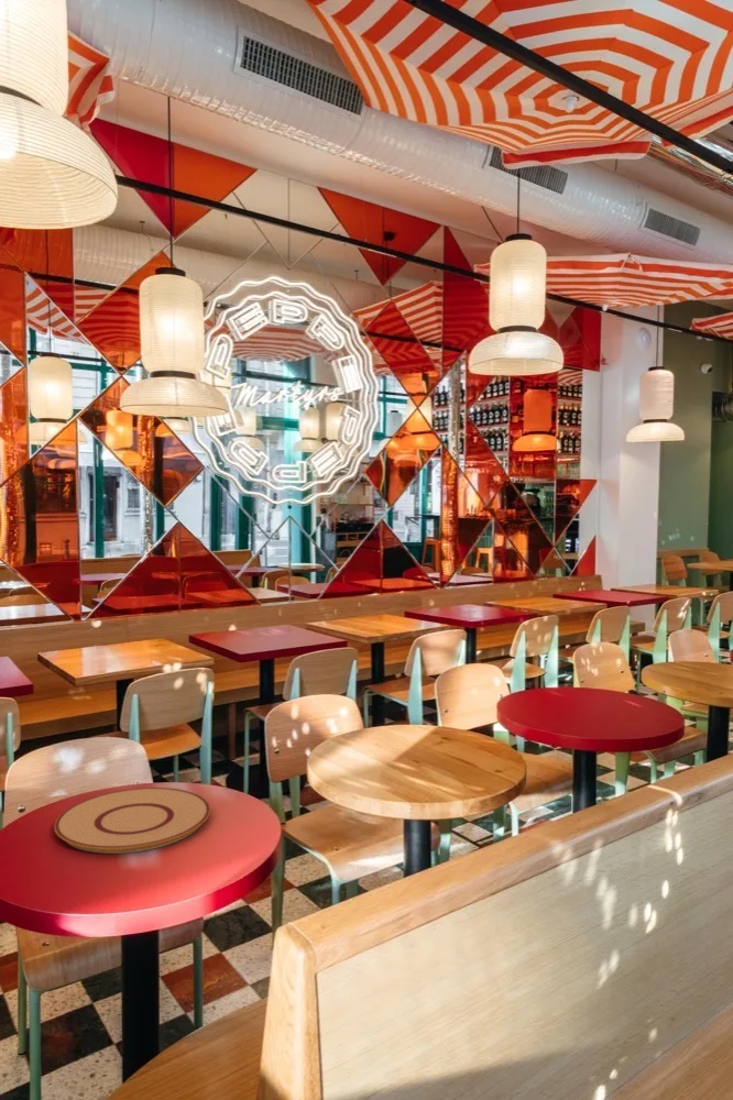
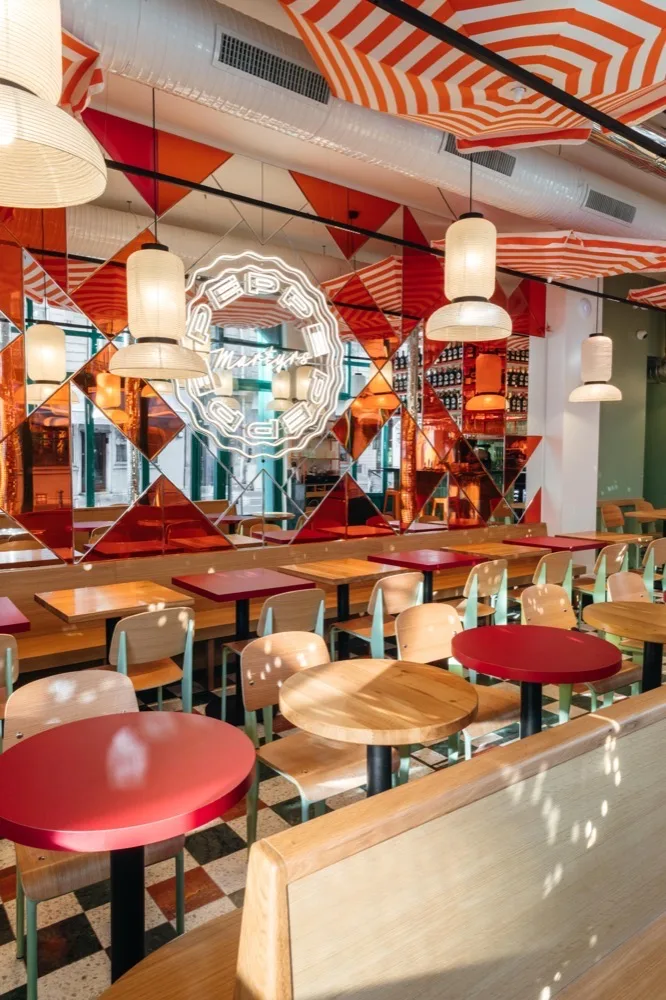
- plate [53,787,211,855]
